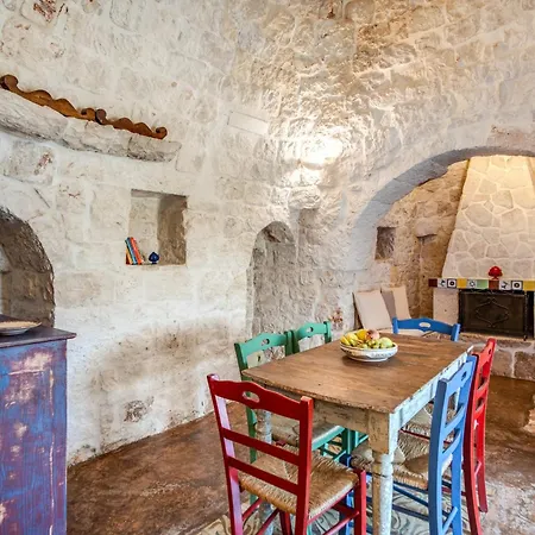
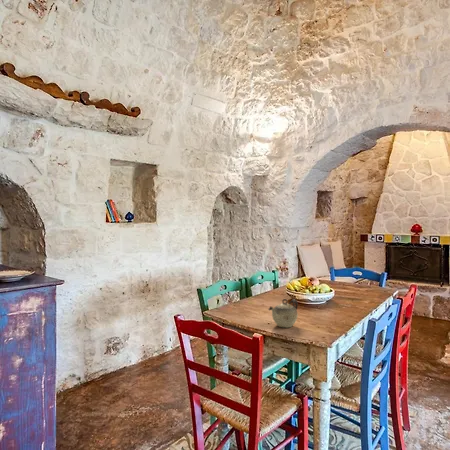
+ teapot [267,298,299,328]
